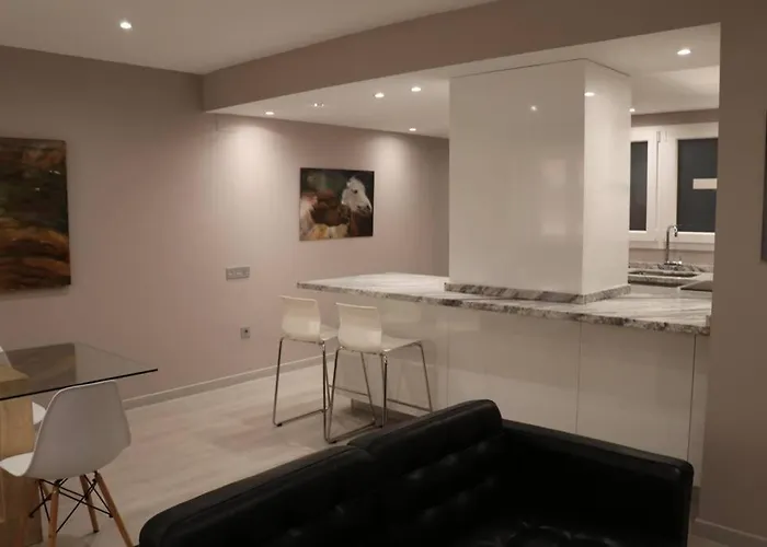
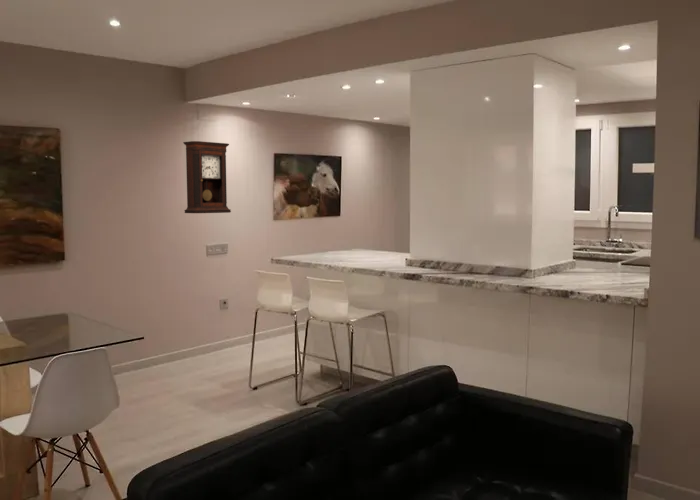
+ pendulum clock [182,140,232,214]
